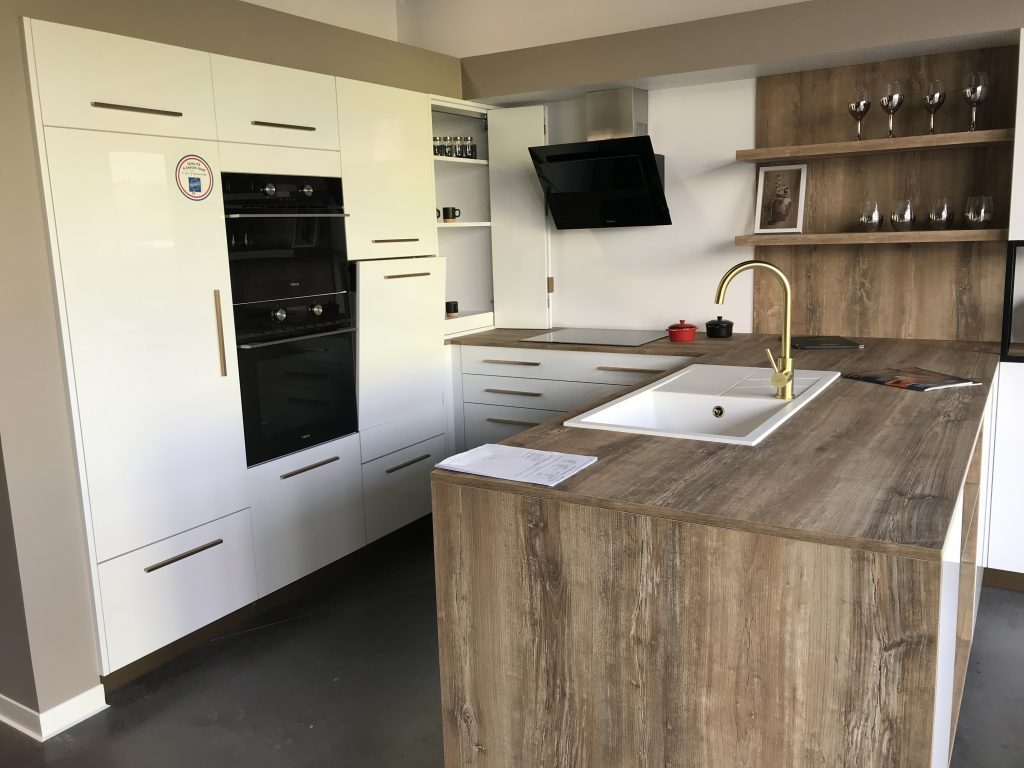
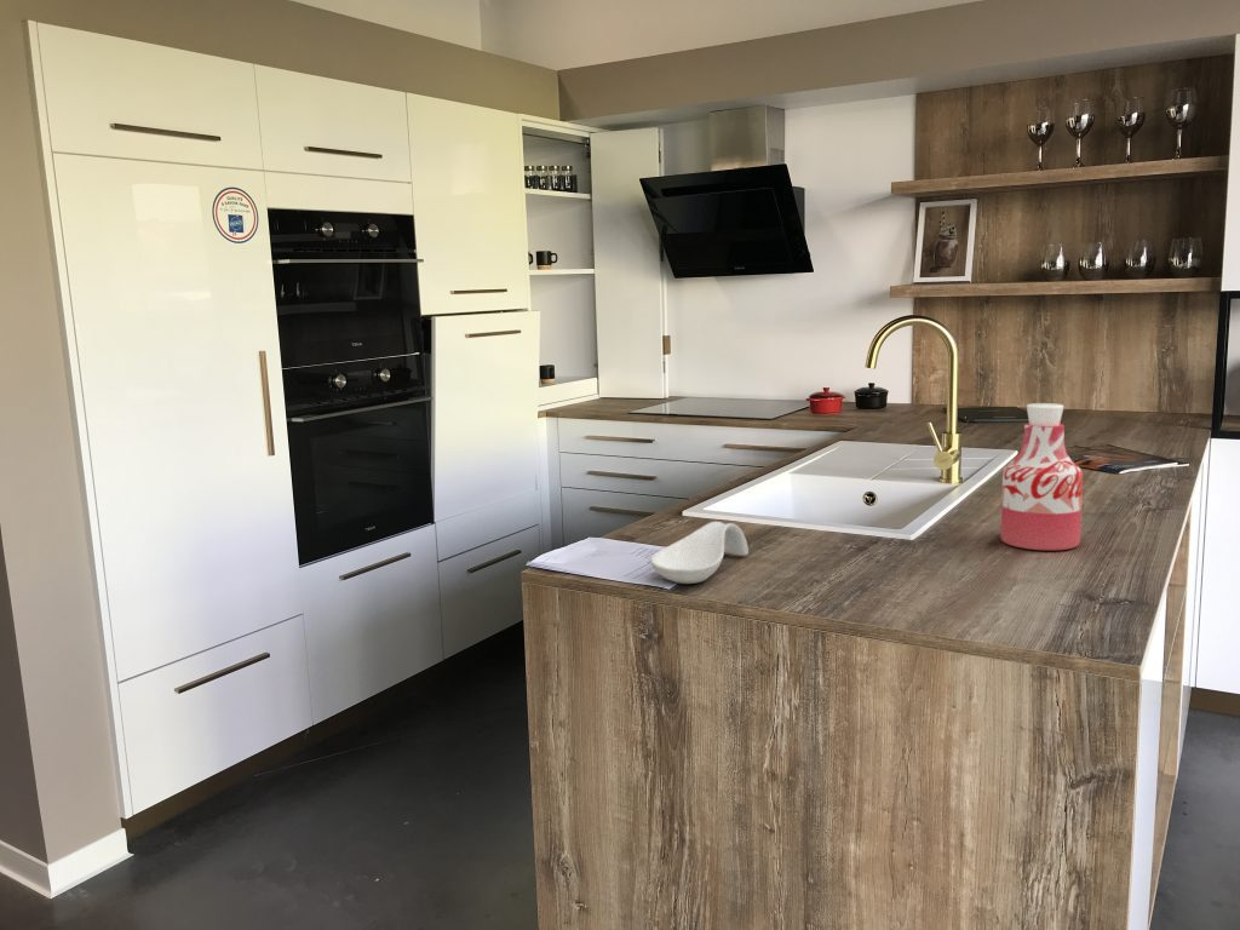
+ bottle [999,402,1084,551]
+ spoon rest [649,521,750,585]
